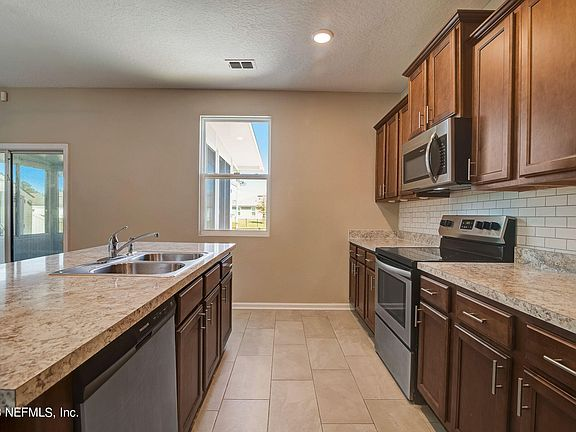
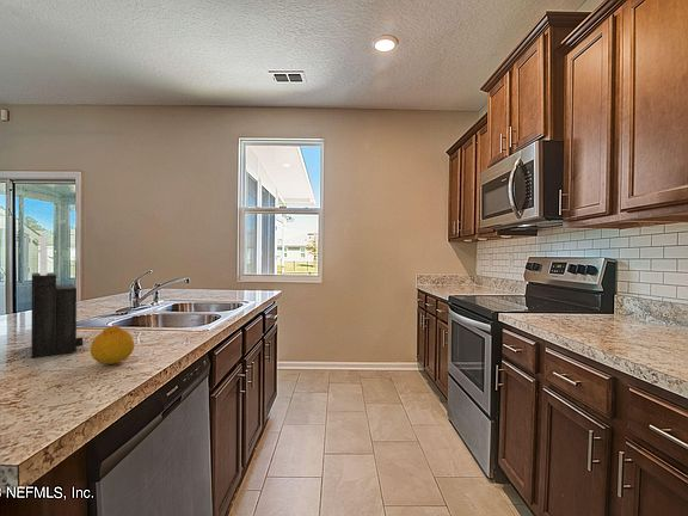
+ knife block [30,234,84,358]
+ fruit [90,325,135,366]
